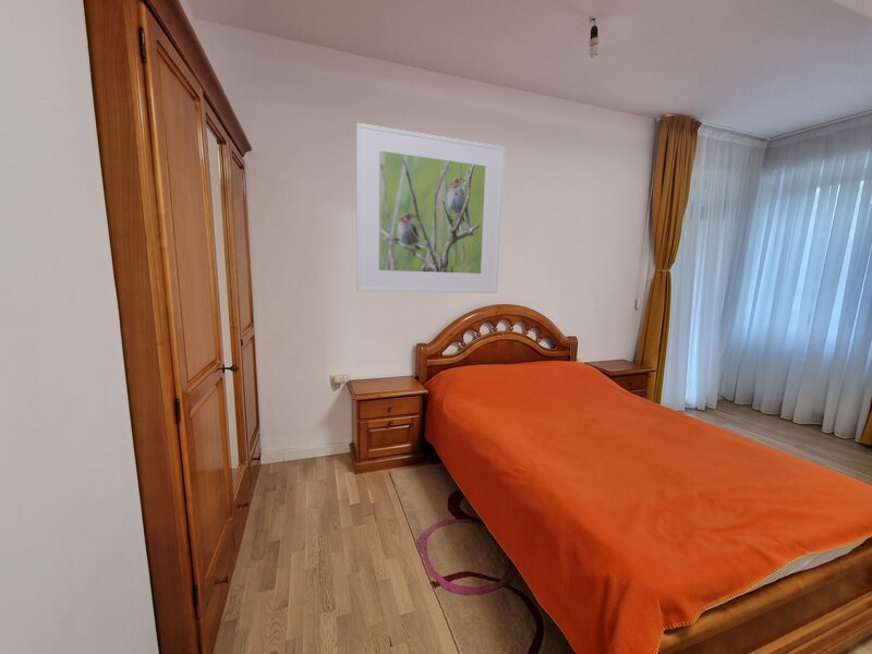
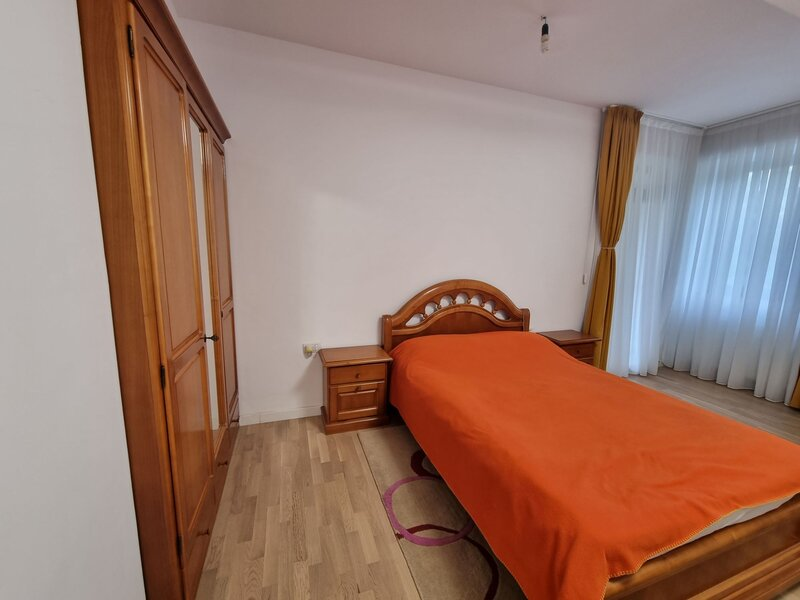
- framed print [355,122,506,294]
